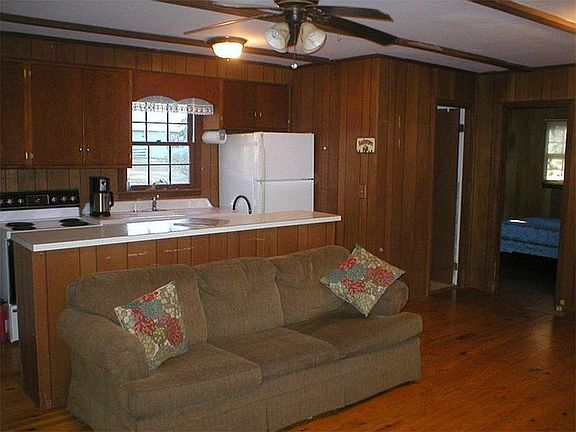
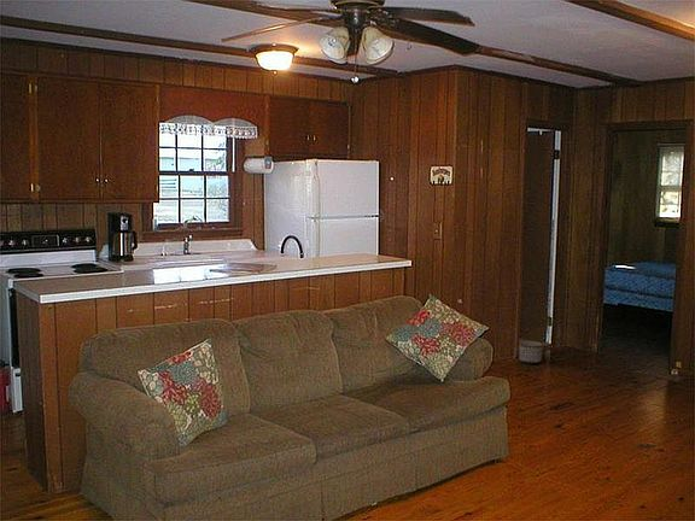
+ planter [518,340,543,365]
